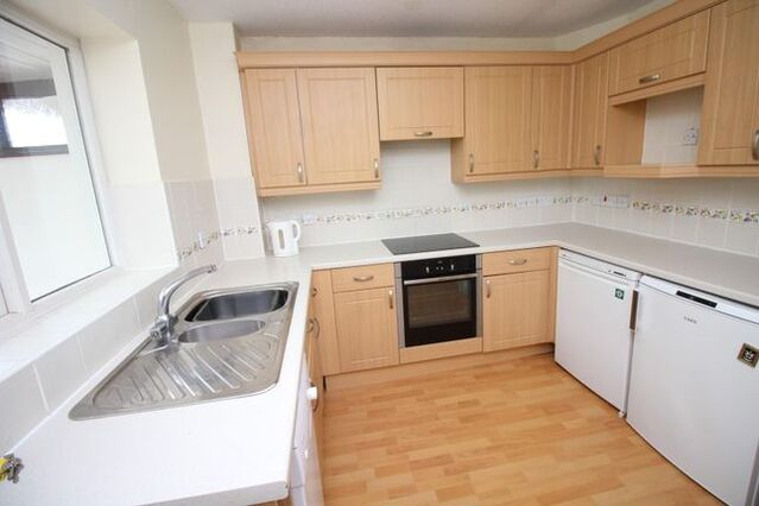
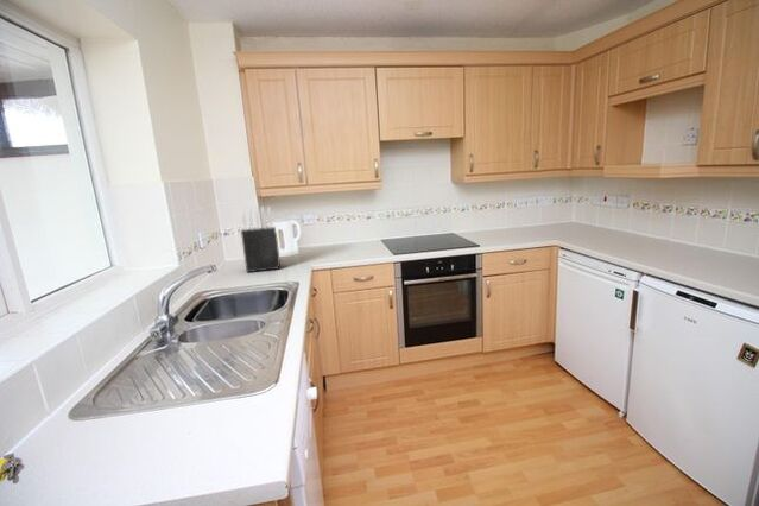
+ knife block [240,205,282,273]
